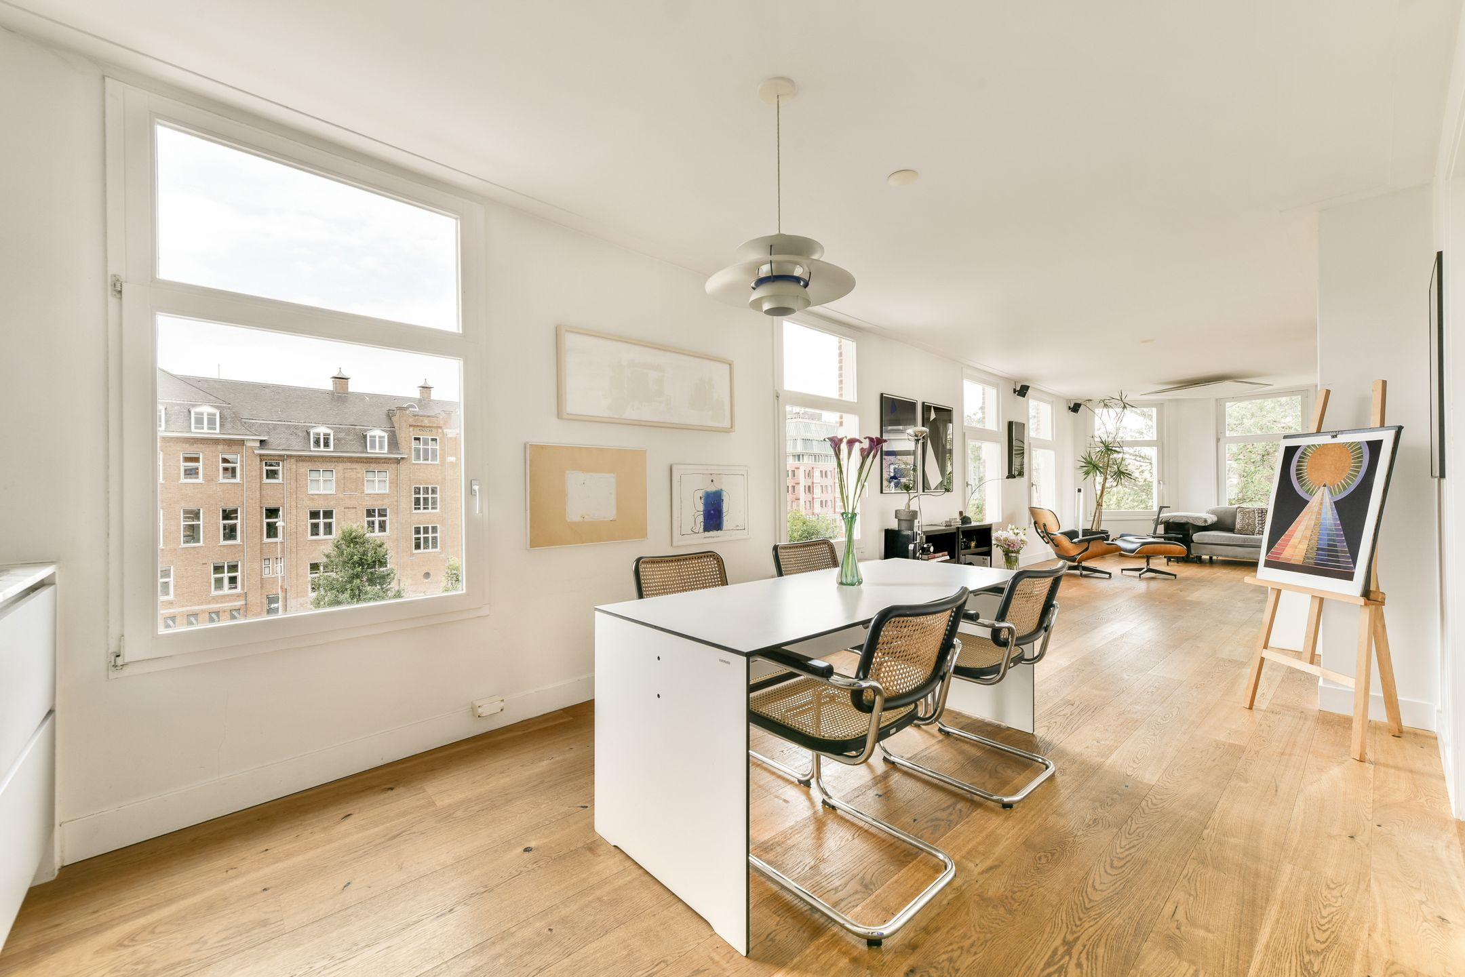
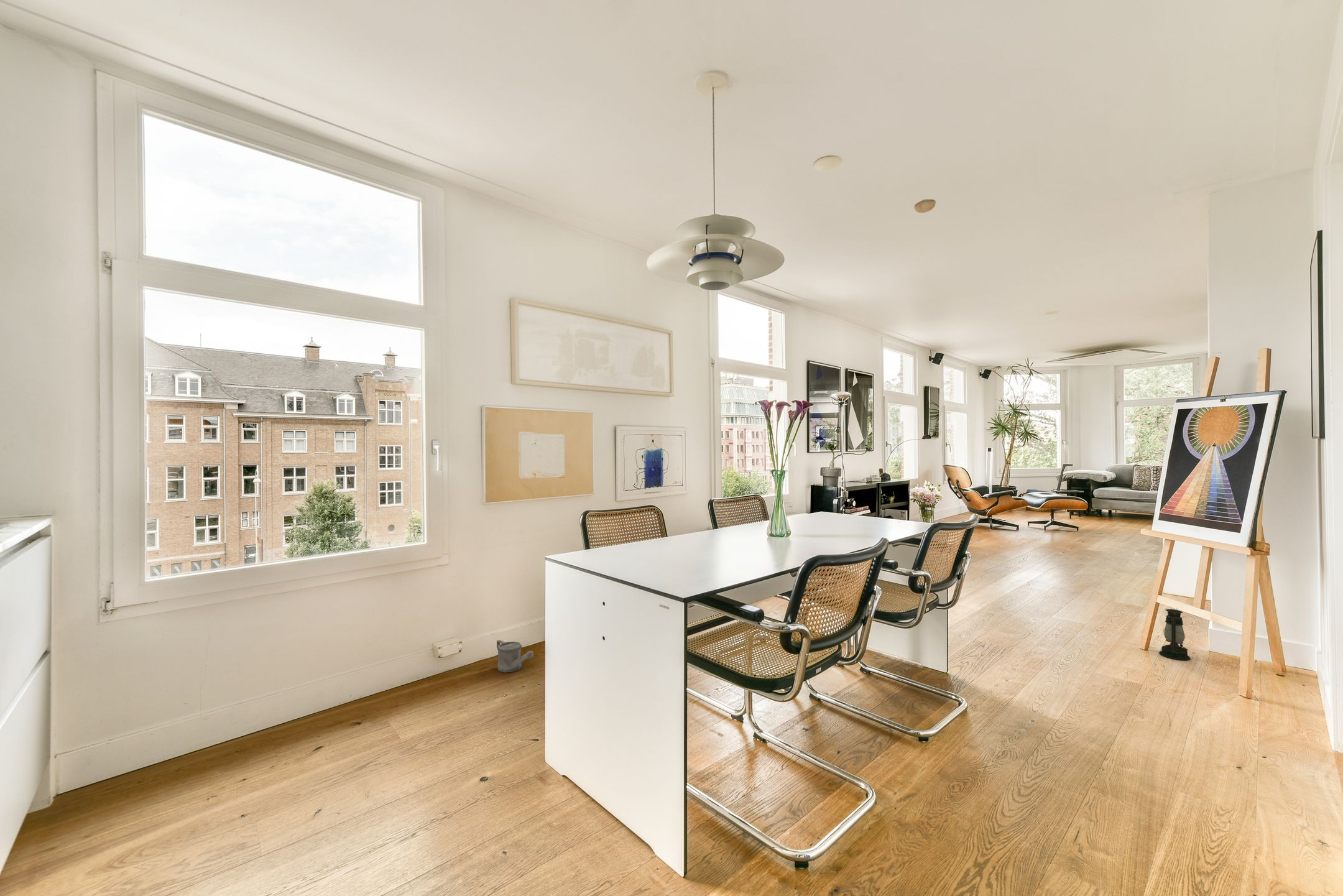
+ watering can [496,639,534,673]
+ lantern [1158,607,1191,661]
+ smoke detector [913,199,936,214]
